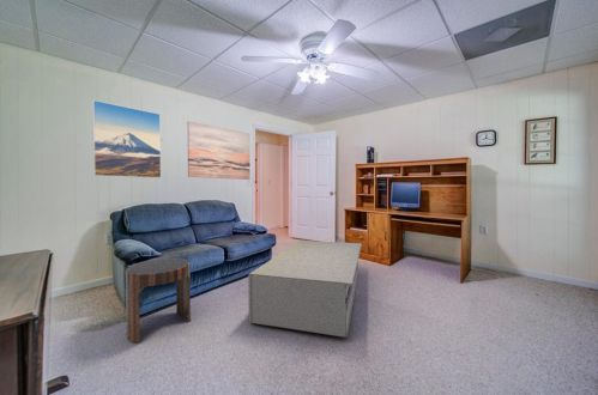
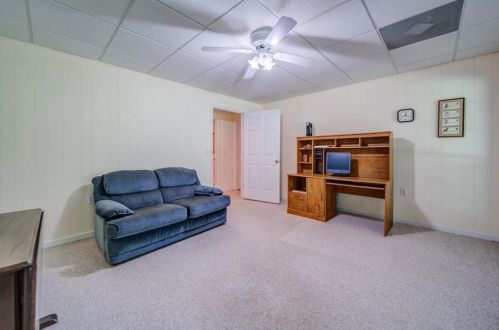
- coffee table [247,239,363,339]
- wall art [186,120,252,181]
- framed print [92,99,162,180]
- side table [125,257,192,344]
